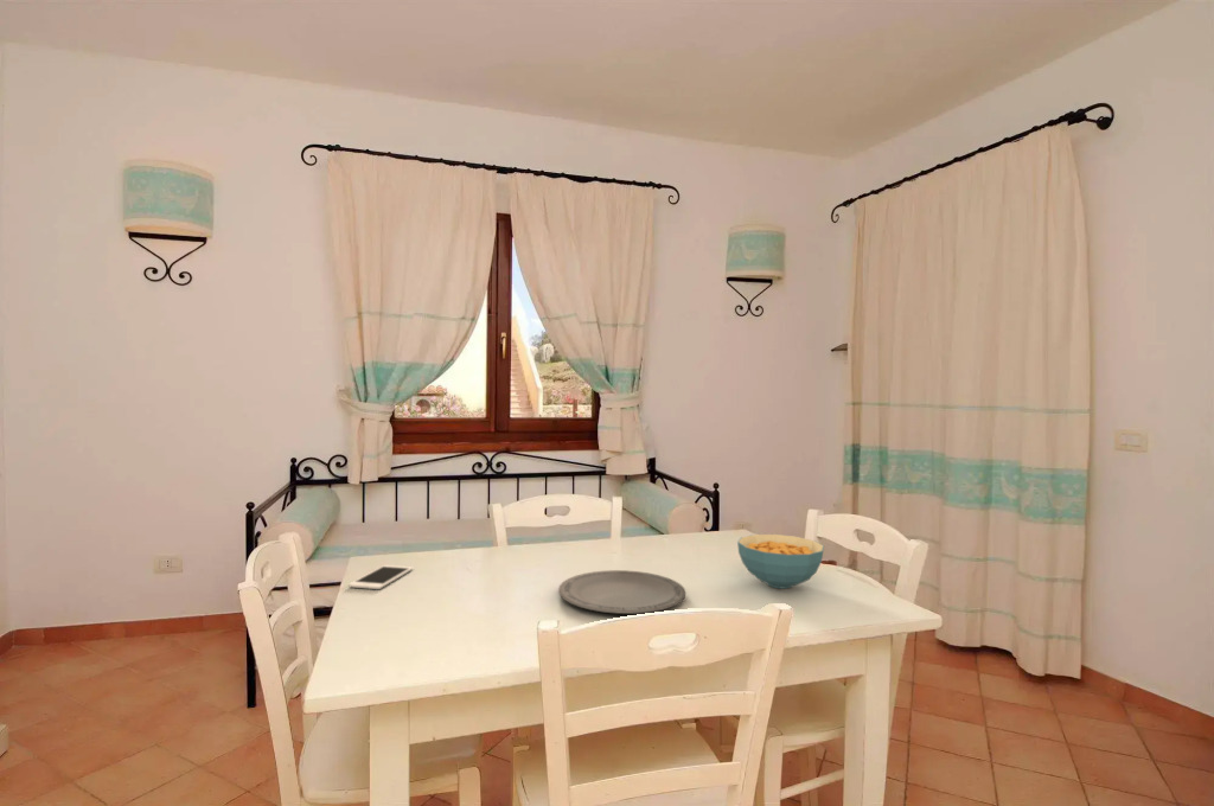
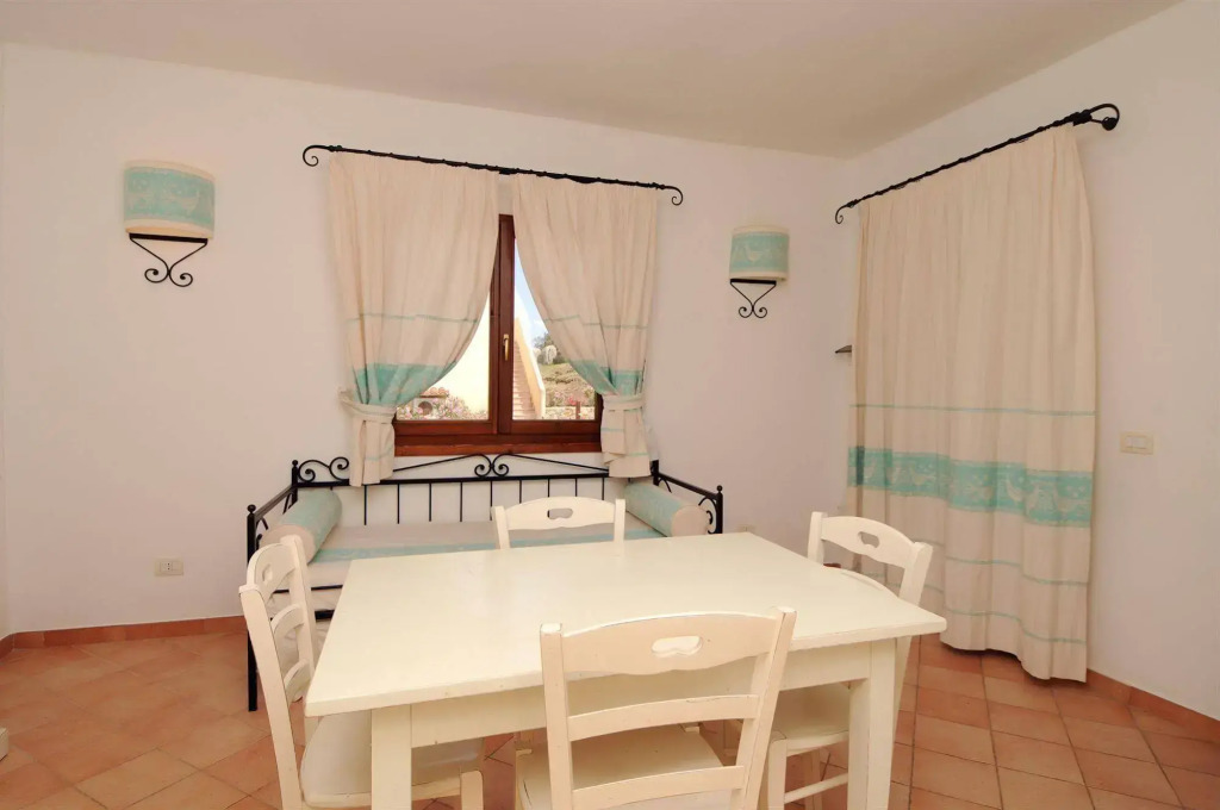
- cell phone [347,564,414,590]
- plate [557,569,686,615]
- cereal bowl [736,533,825,590]
